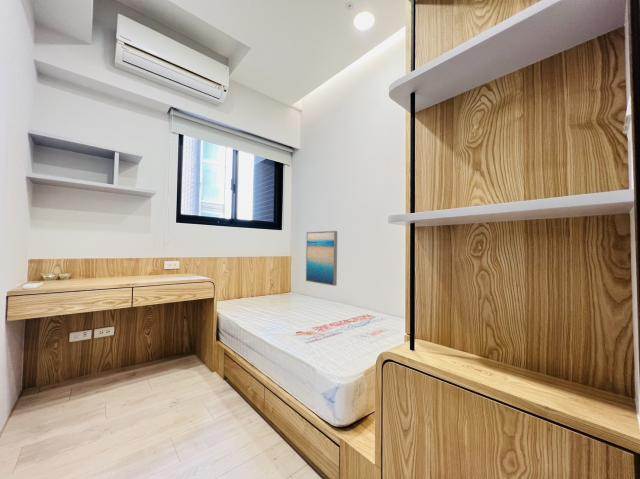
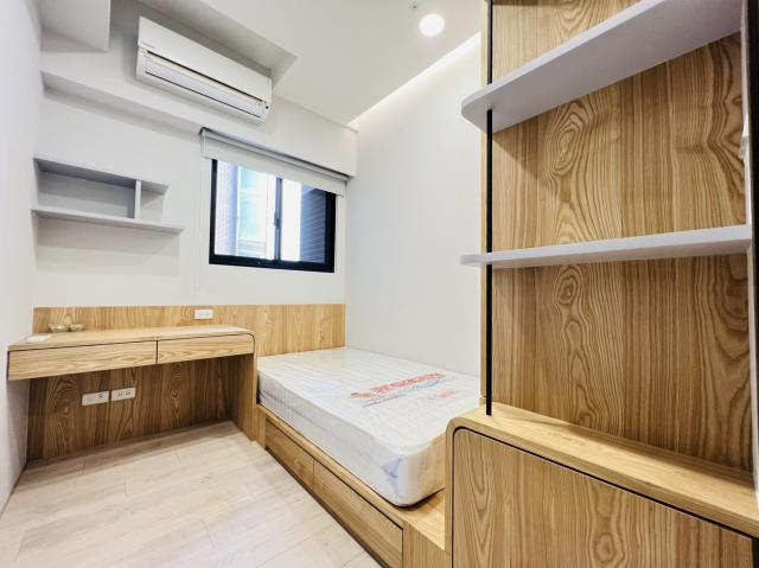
- wall art [305,230,338,287]
